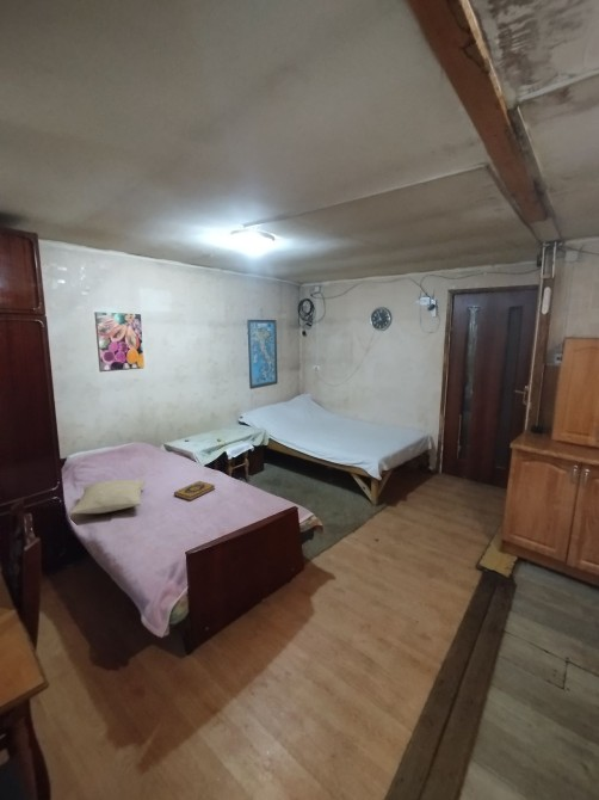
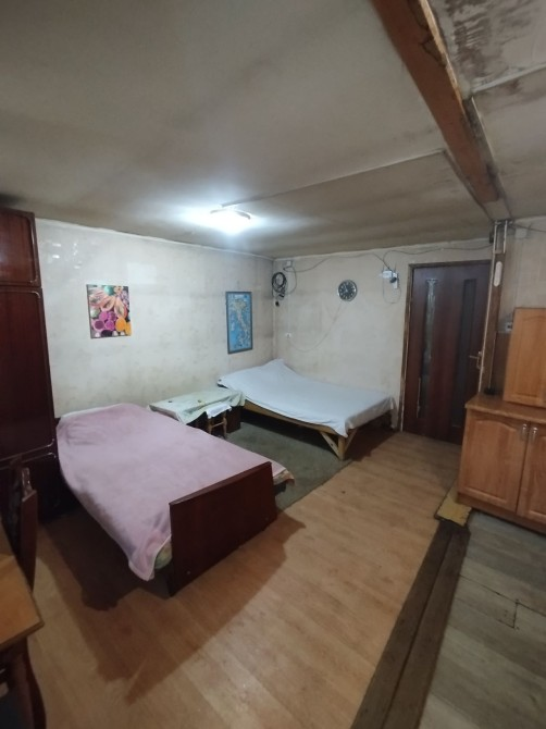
- pillow [68,479,148,516]
- hardback book [173,480,216,503]
